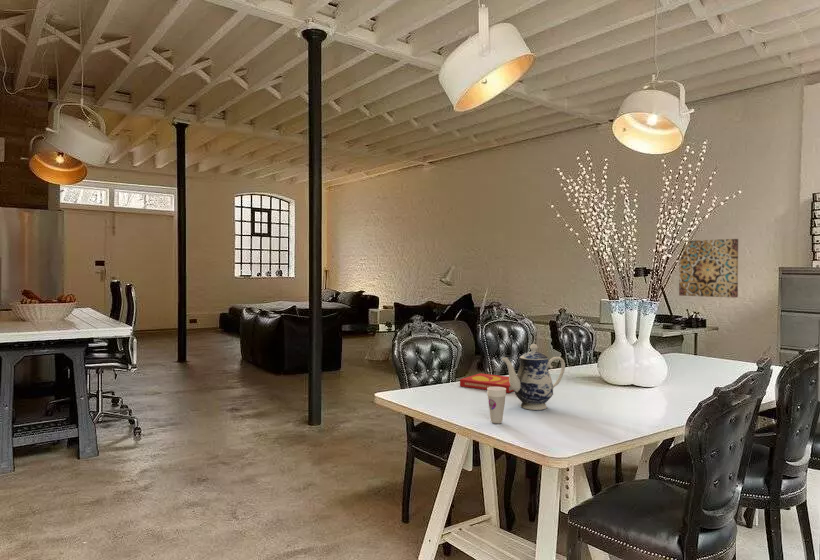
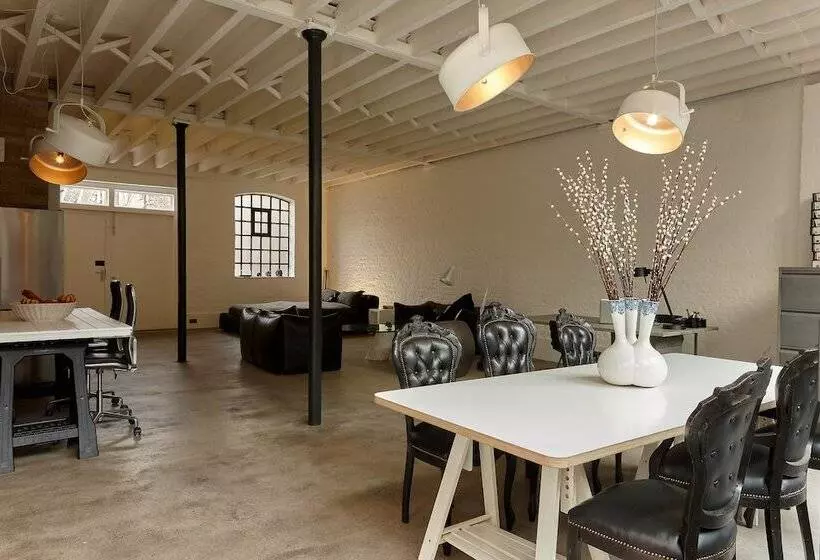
- wall art [678,238,739,299]
- cup [486,387,507,424]
- book [459,372,515,394]
- teapot [501,343,566,411]
